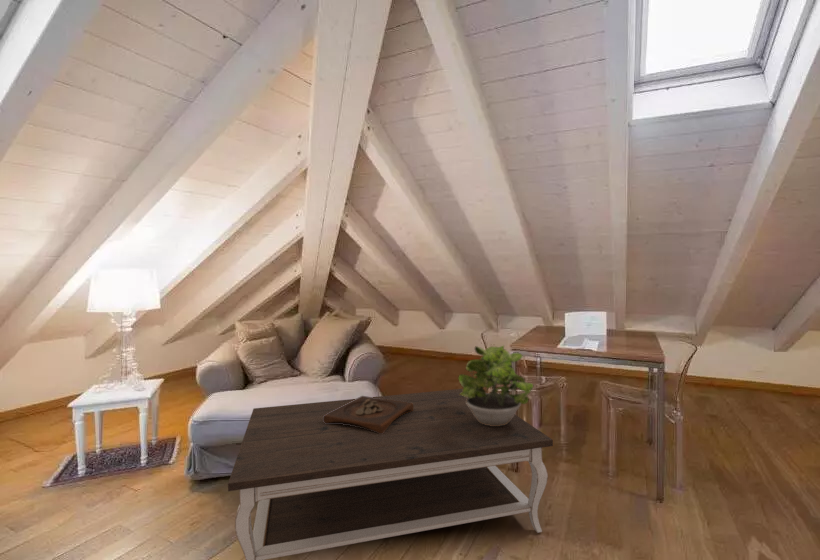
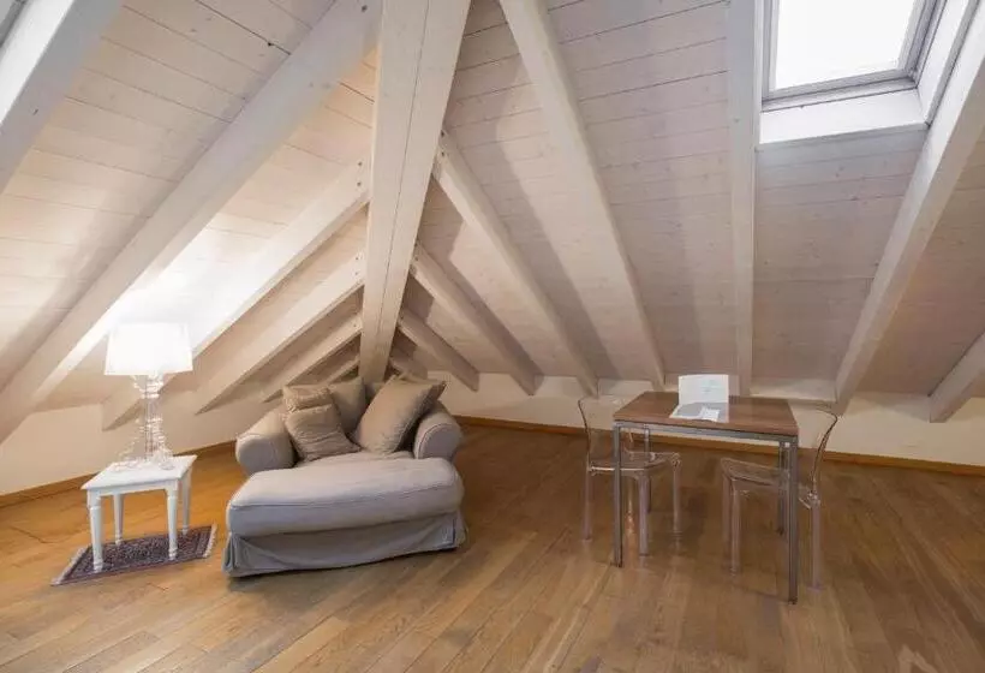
- potted plant [457,344,534,426]
- coffee table [227,388,554,560]
- wooden tray [323,395,413,434]
